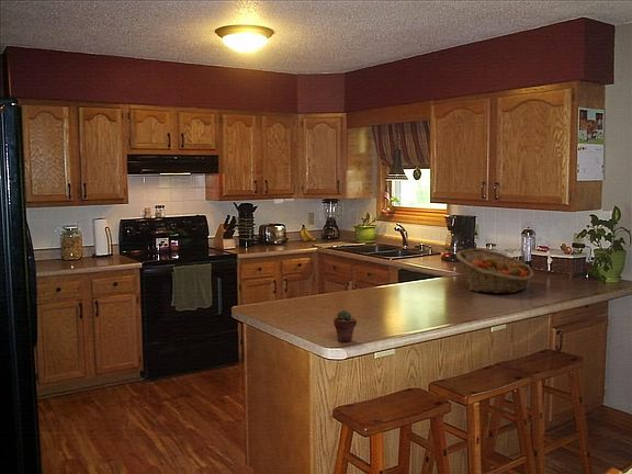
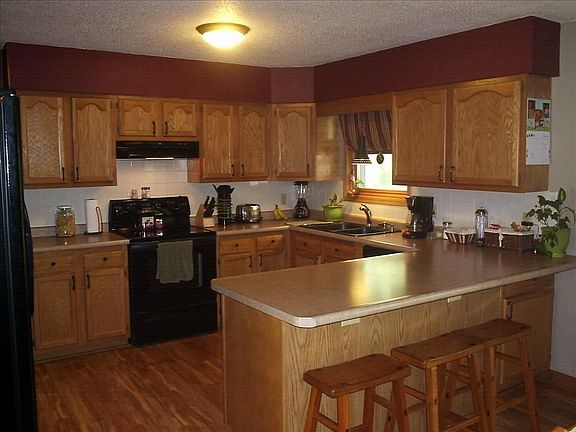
- fruit basket [455,248,535,294]
- potted succulent [332,309,358,342]
